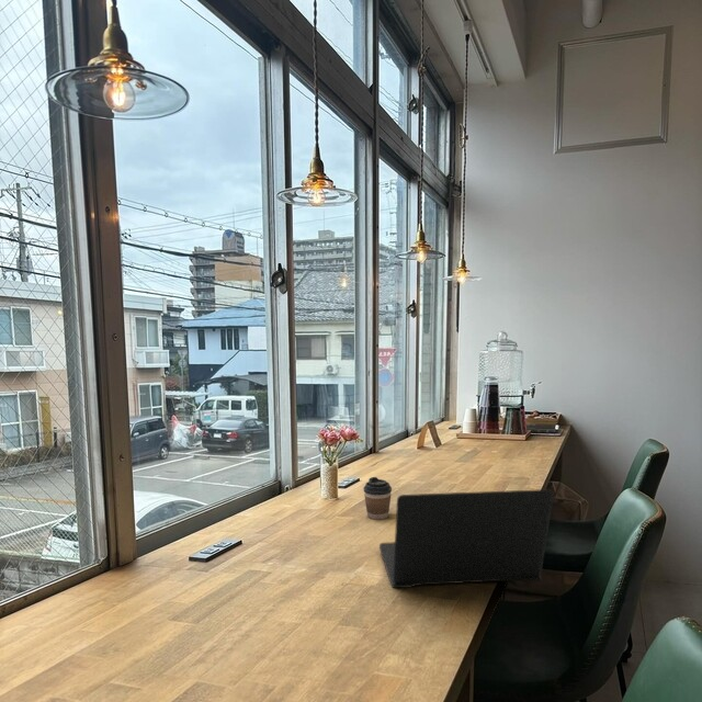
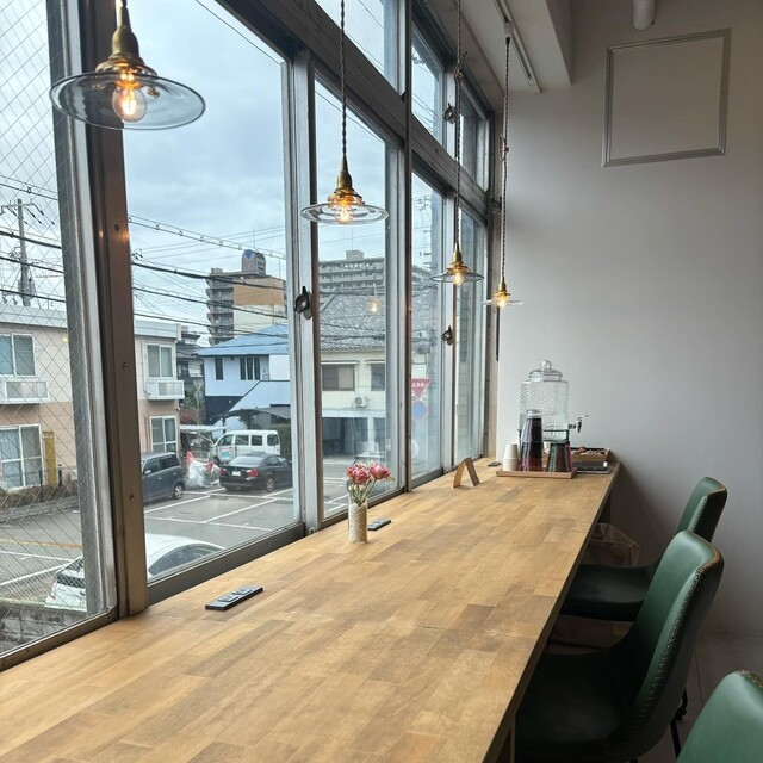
- laptop [378,488,555,589]
- coffee cup [363,476,393,521]
